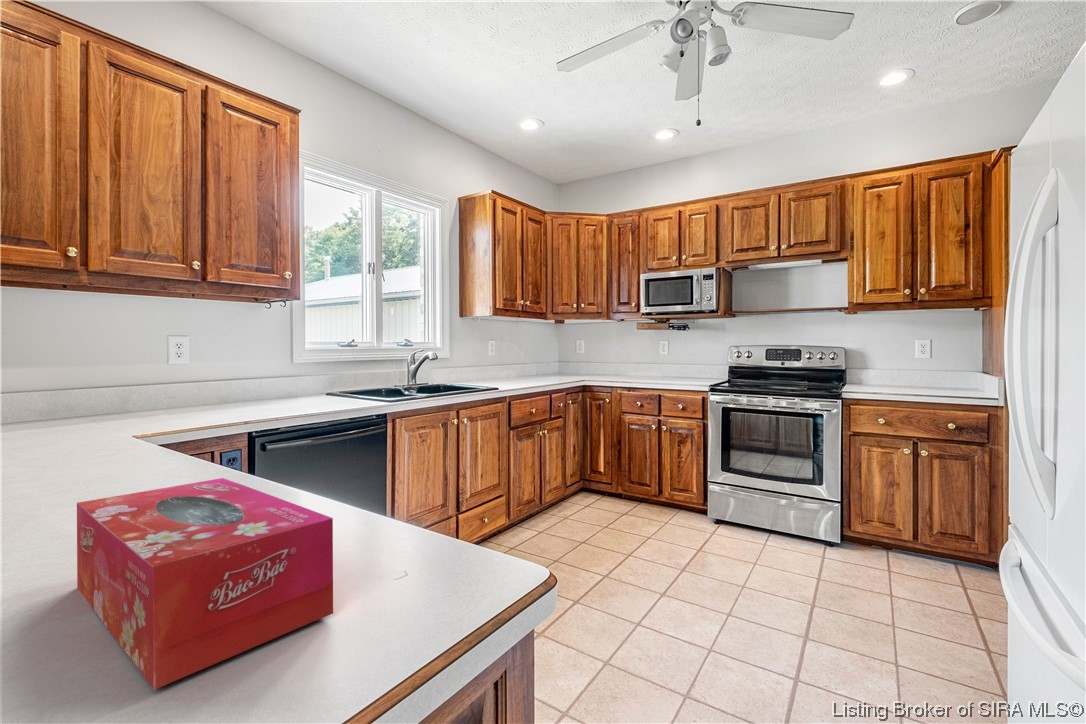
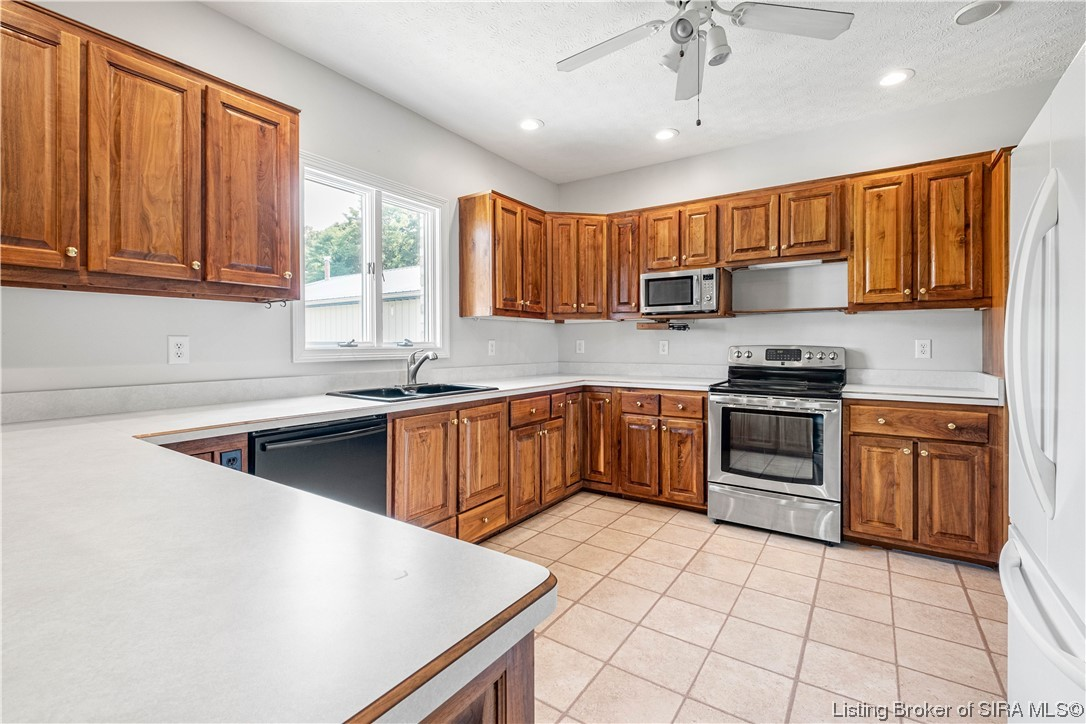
- tissue box [76,477,334,691]
